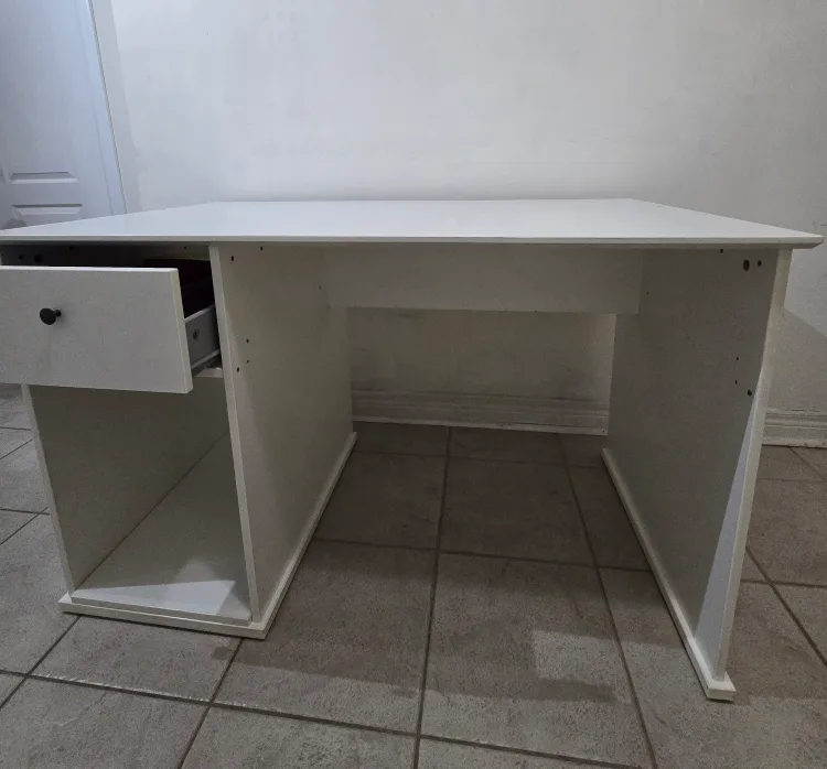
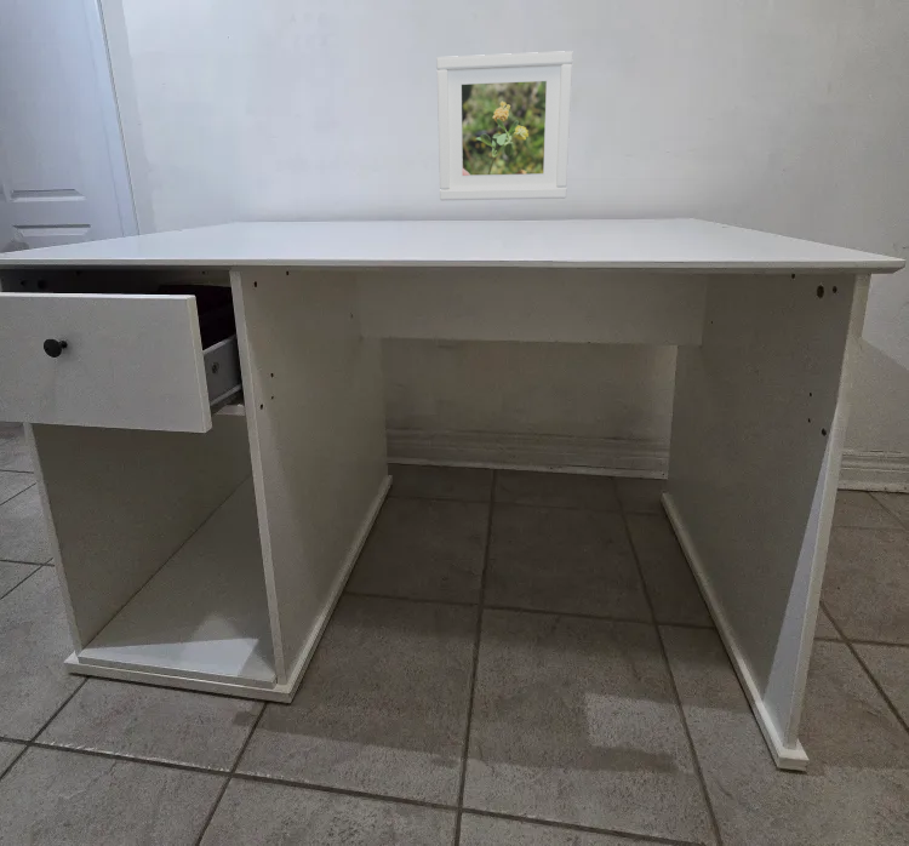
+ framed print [435,50,574,201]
